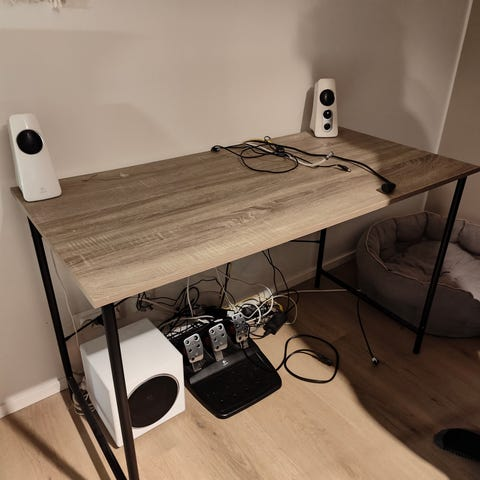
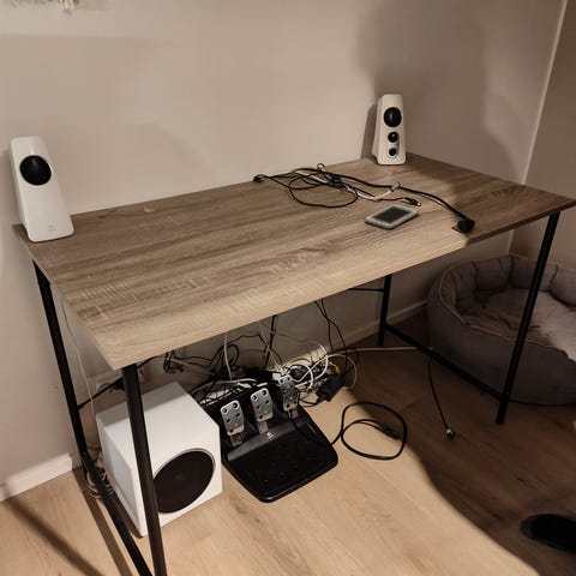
+ cell phone [362,203,420,230]
